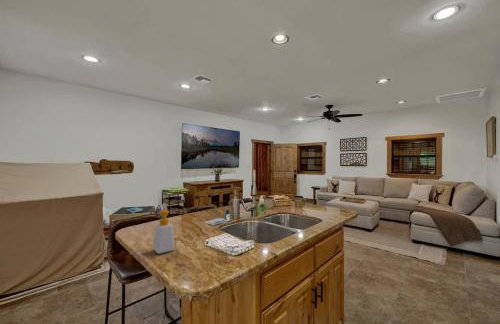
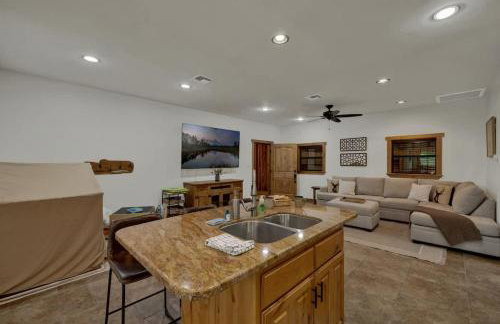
- soap bottle [152,209,175,255]
